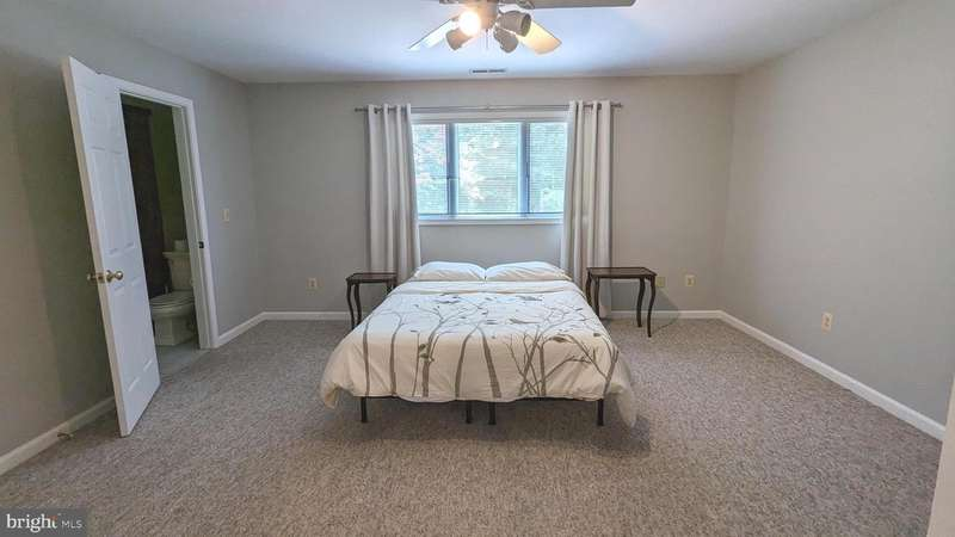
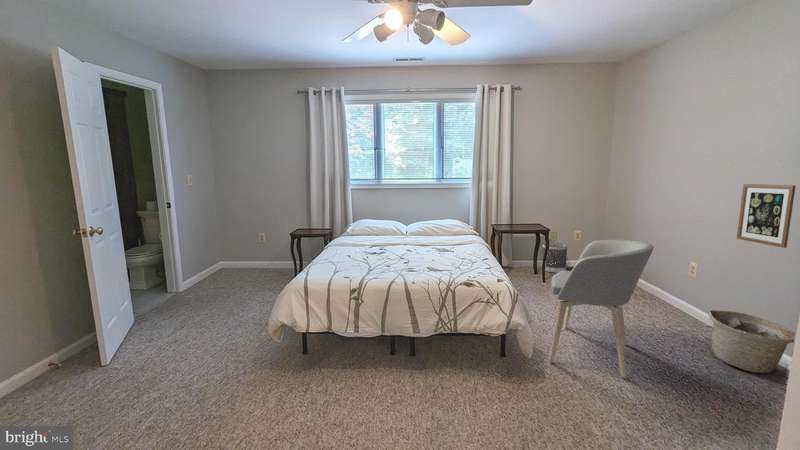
+ basket [707,309,796,374]
+ wall art [736,183,797,249]
+ wastebasket [541,242,569,274]
+ armchair [548,239,655,379]
